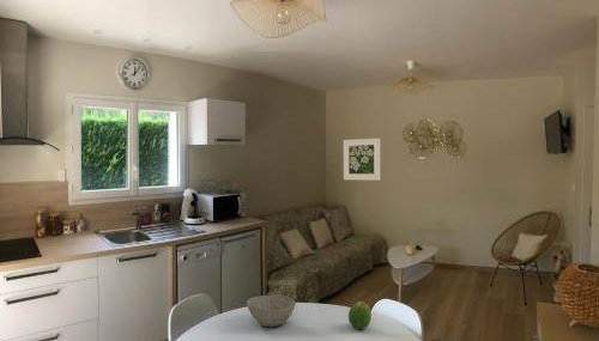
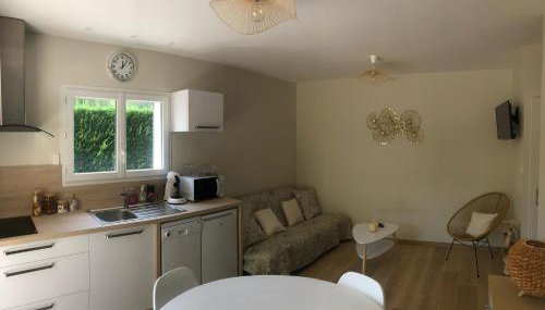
- fruit [347,300,373,330]
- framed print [343,138,381,182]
- bowl [246,293,297,328]
